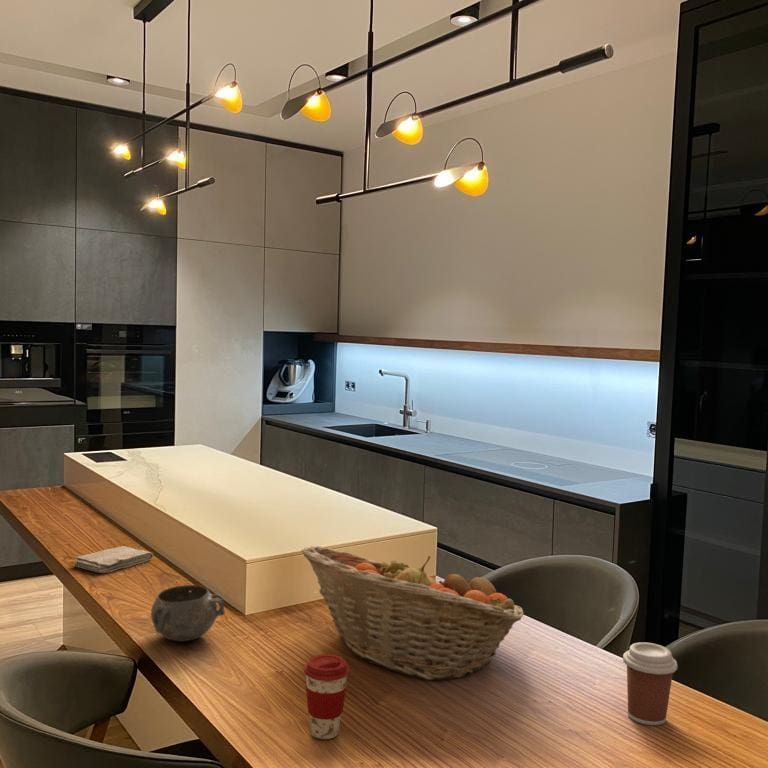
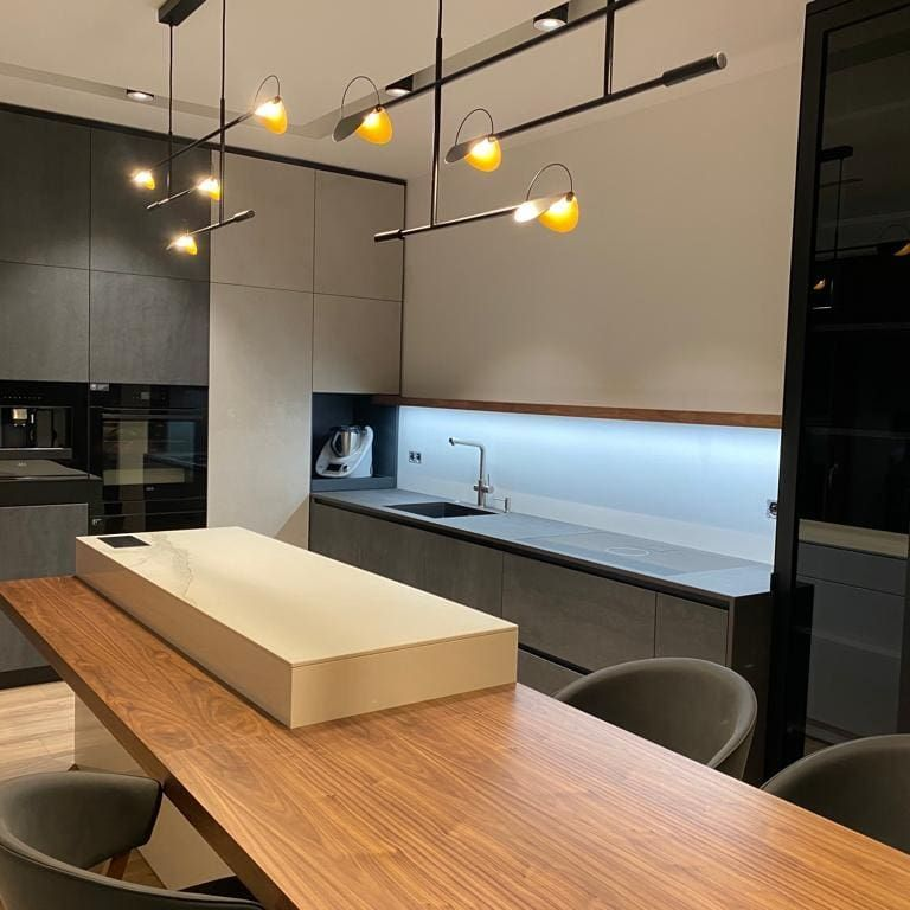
- coffee cup [303,653,351,740]
- fruit basket [300,545,526,681]
- decorative bowl [150,584,226,642]
- coffee cup [622,642,678,726]
- washcloth [73,545,154,574]
